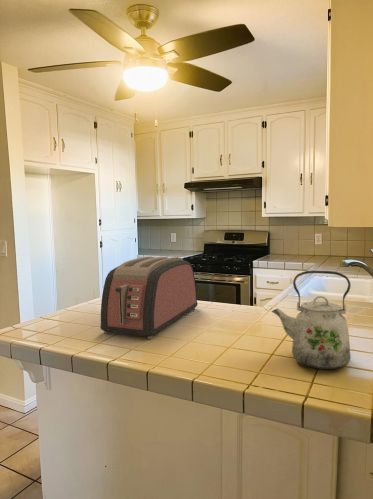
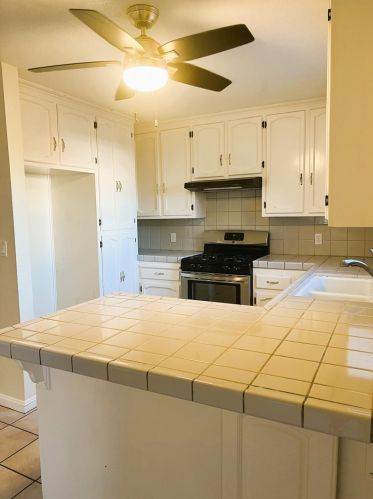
- toaster [100,256,199,340]
- kettle [270,270,352,371]
